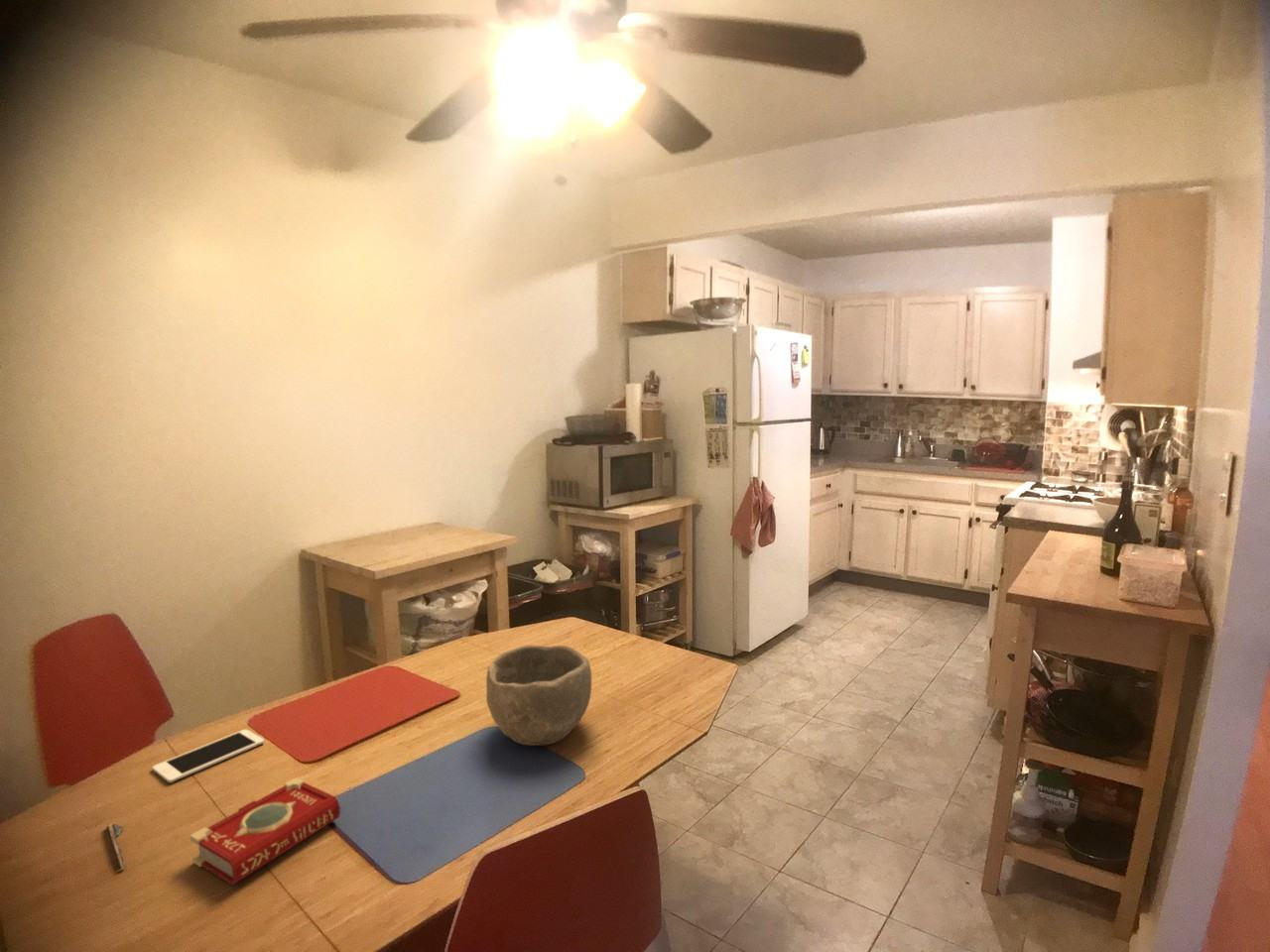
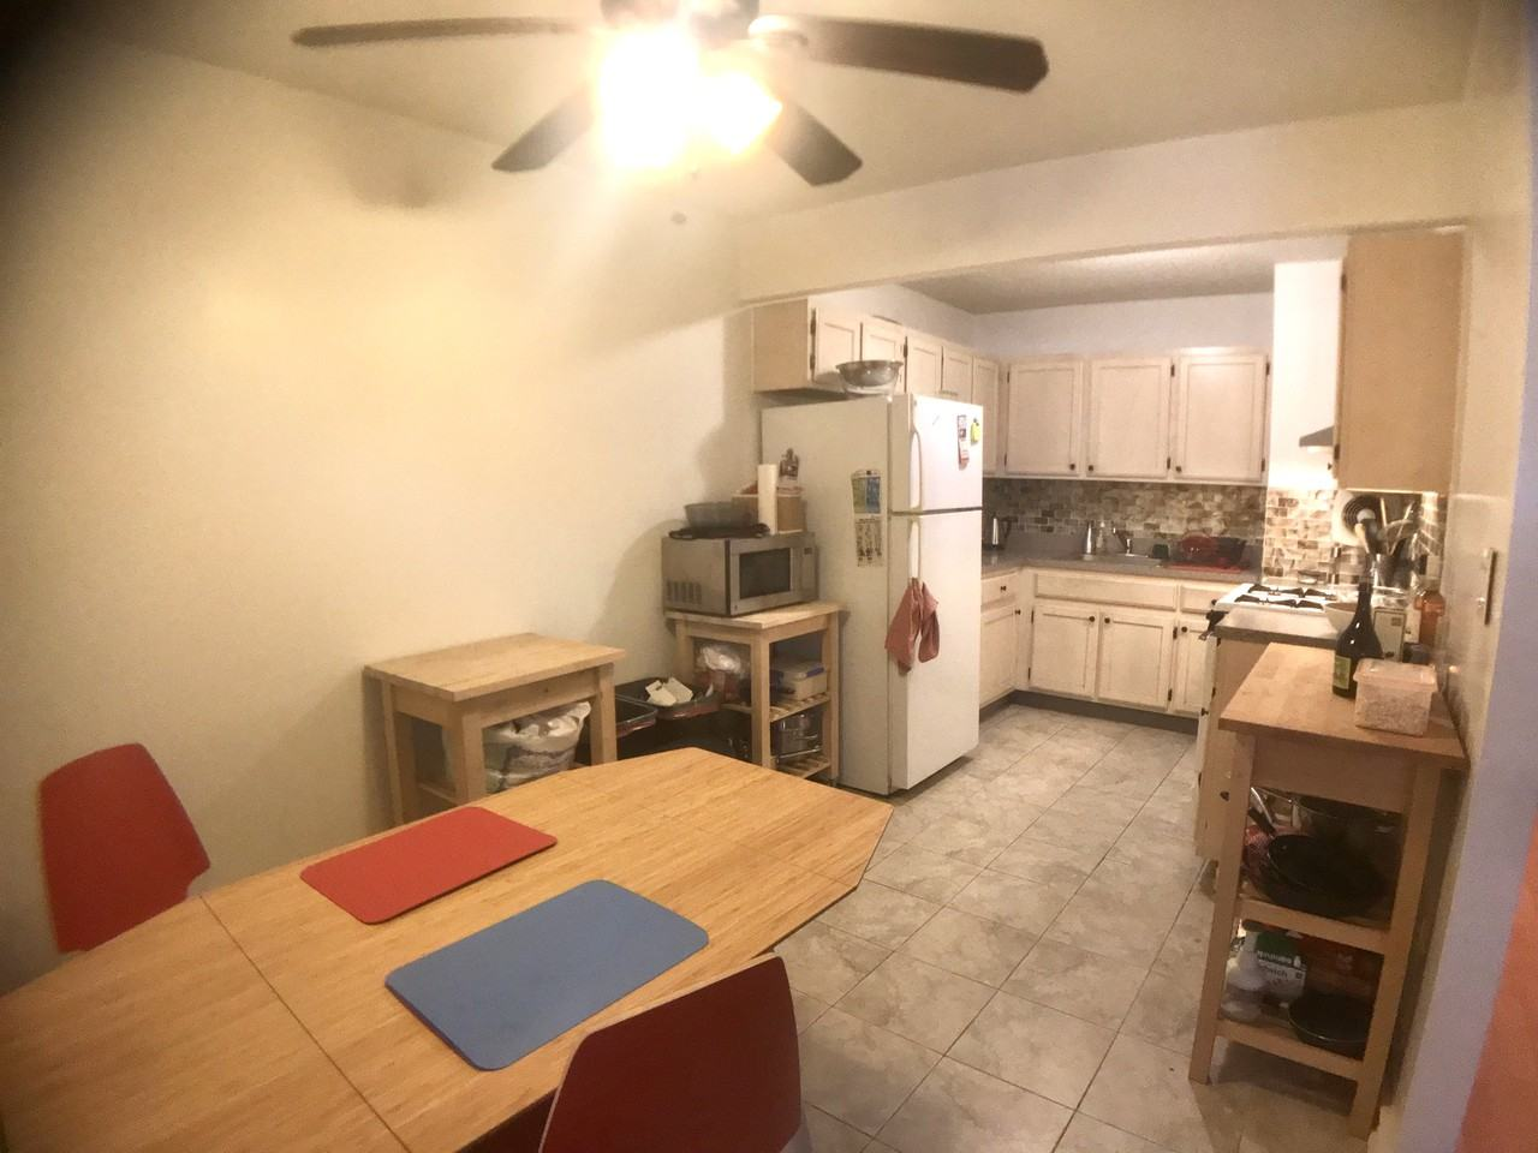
- cell phone [152,728,265,783]
- bowl [485,645,592,747]
- pen [107,823,126,873]
- book [189,776,342,886]
